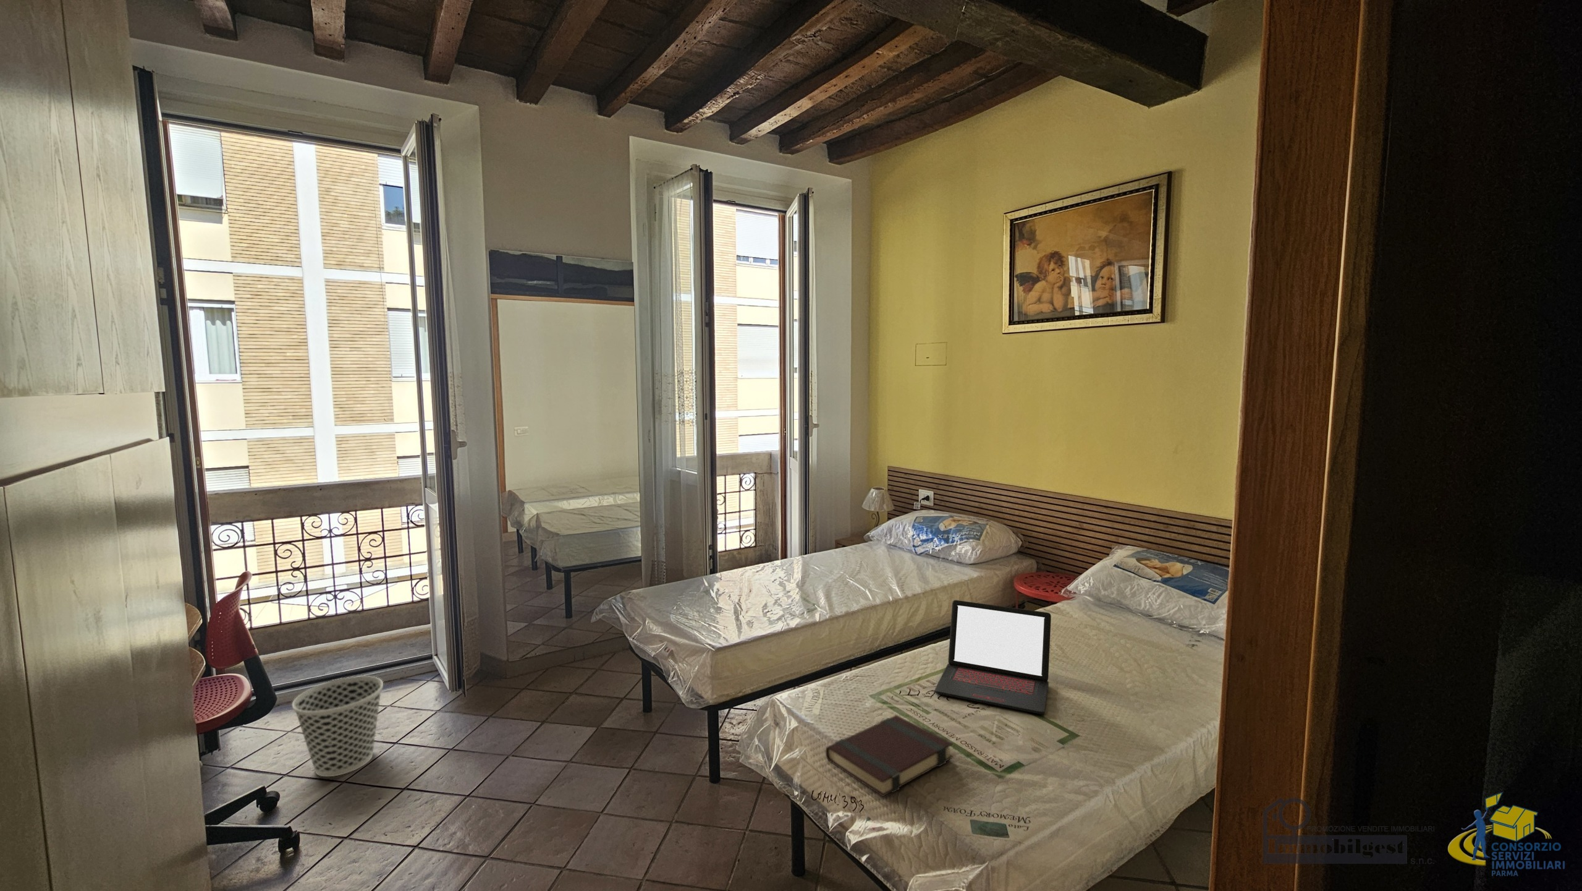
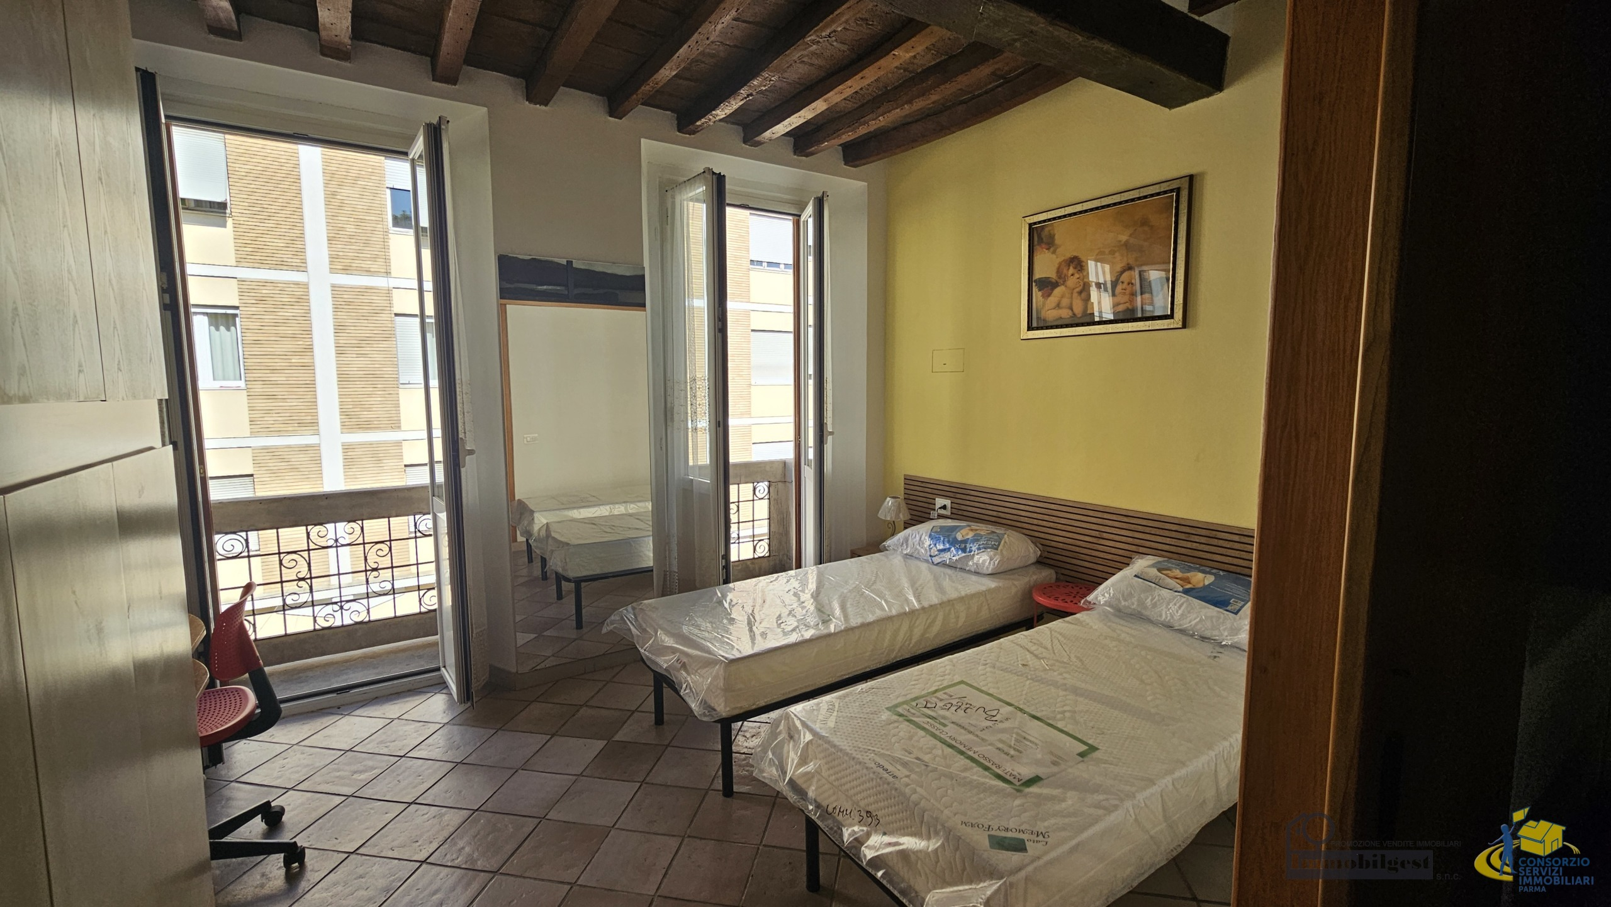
- book [825,714,954,798]
- laptop [934,600,1052,715]
- wastebasket [291,675,384,777]
